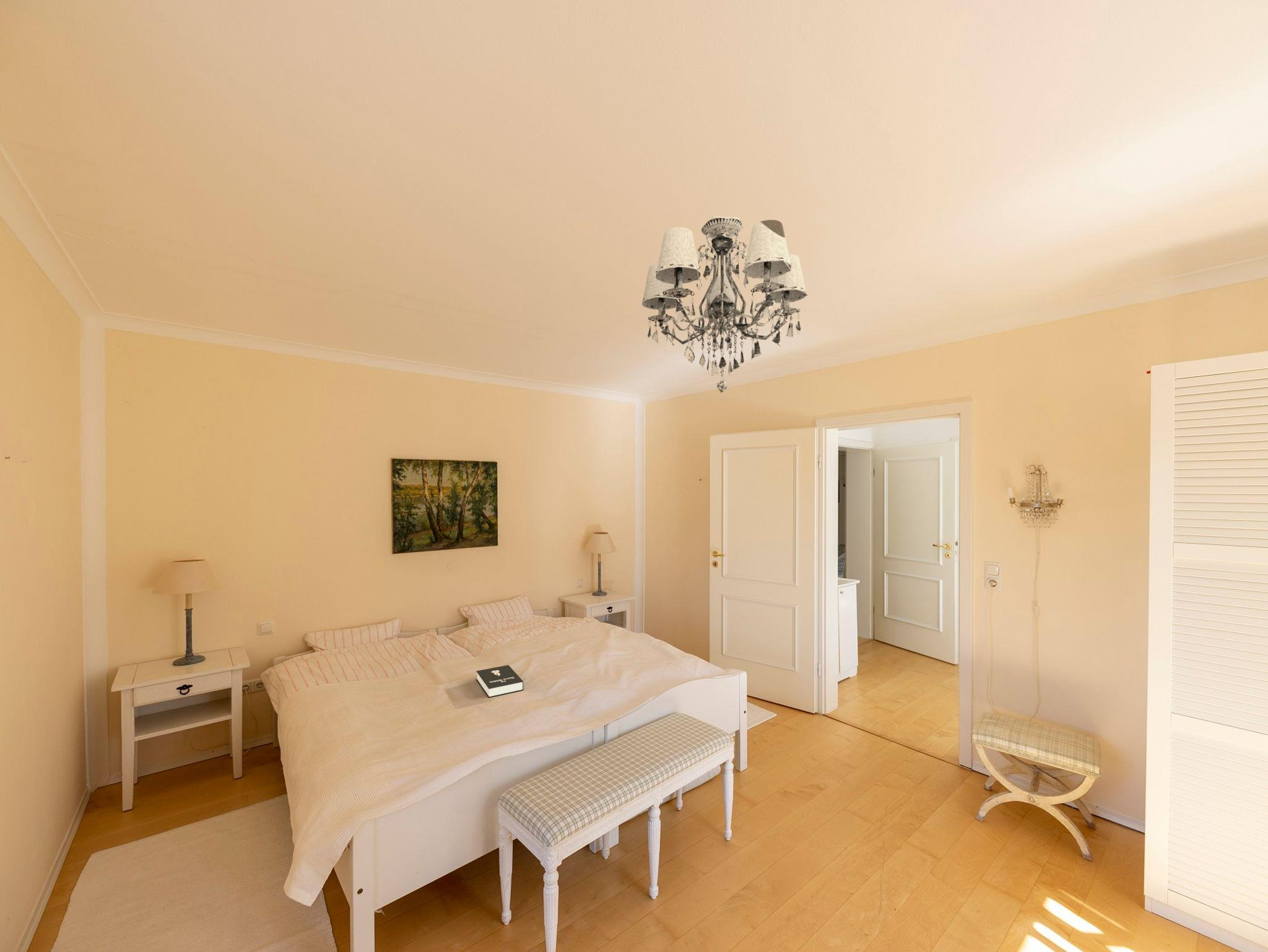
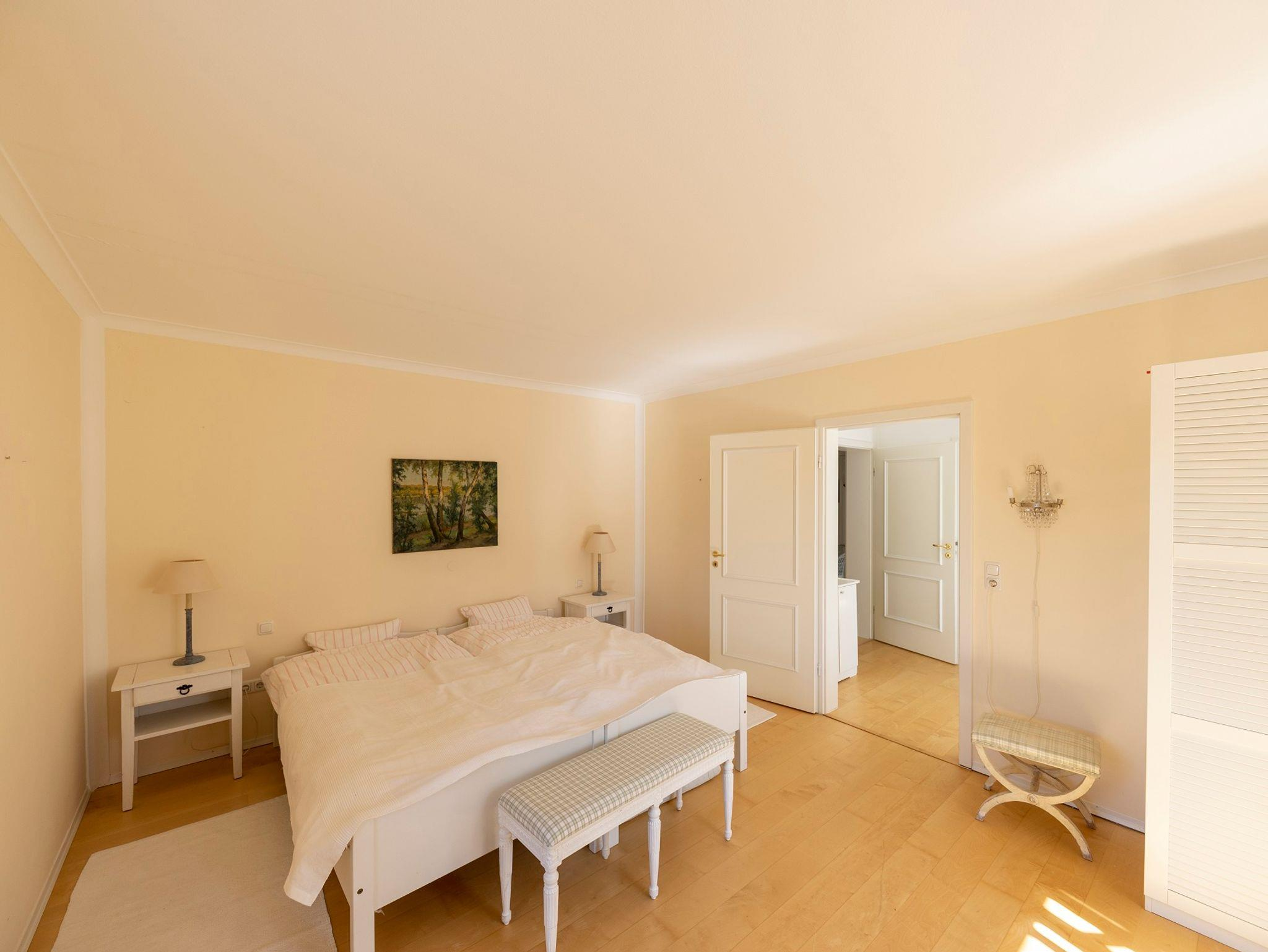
- chandelier [641,216,809,394]
- booklet [476,664,524,698]
